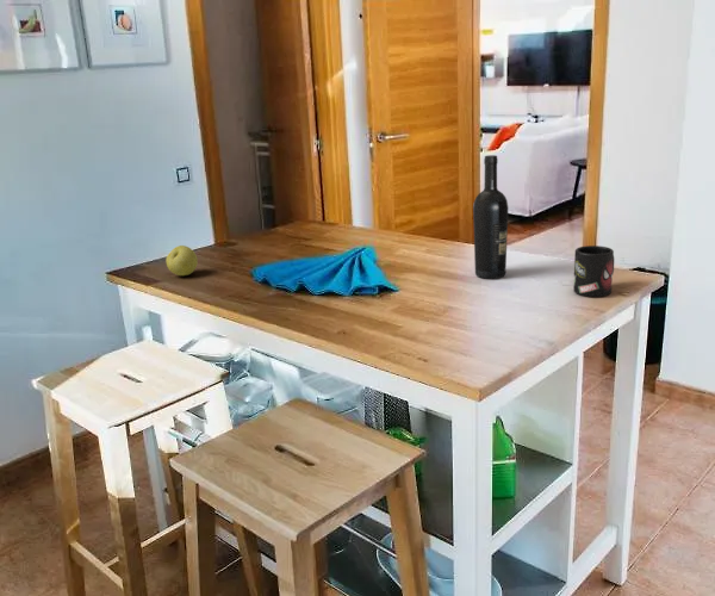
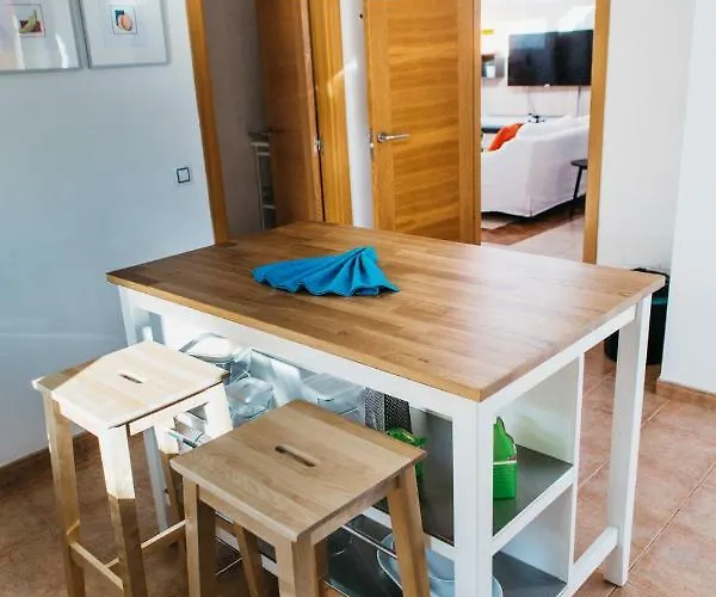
- wine bottle [472,154,510,280]
- mug [572,244,615,298]
- apple [164,244,199,277]
